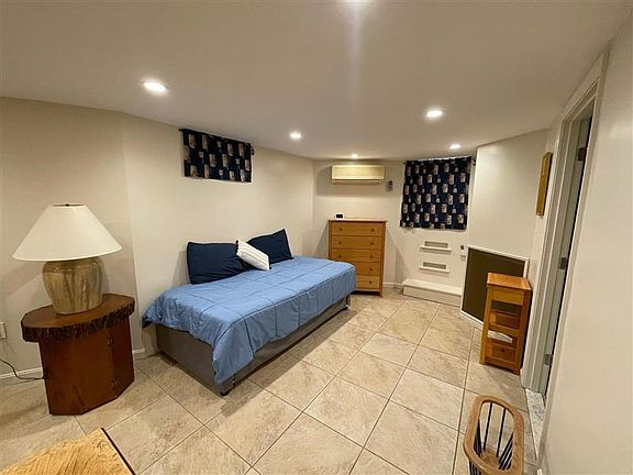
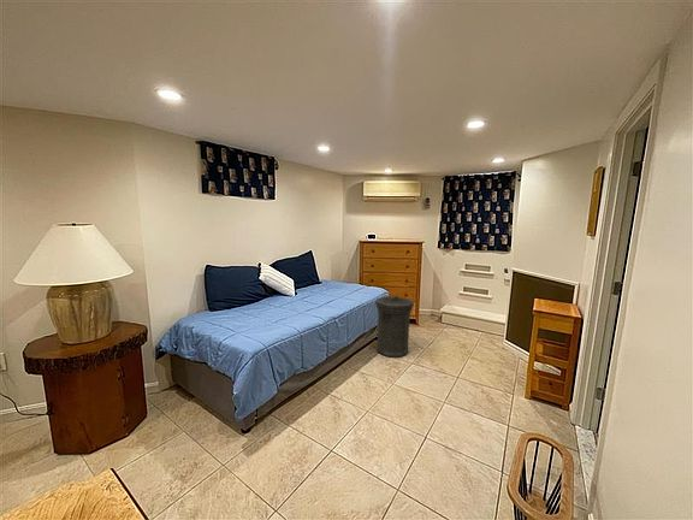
+ trash can [374,295,415,359]
